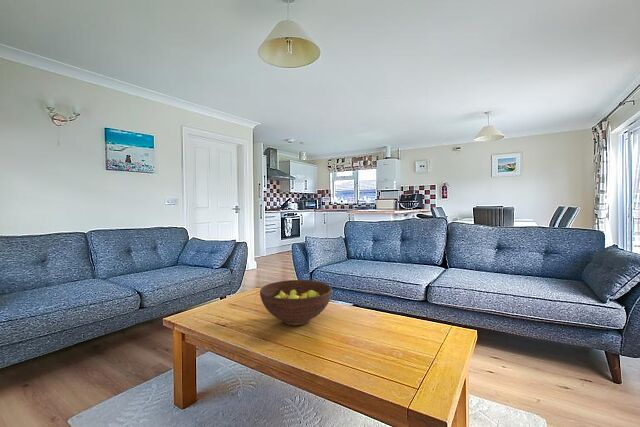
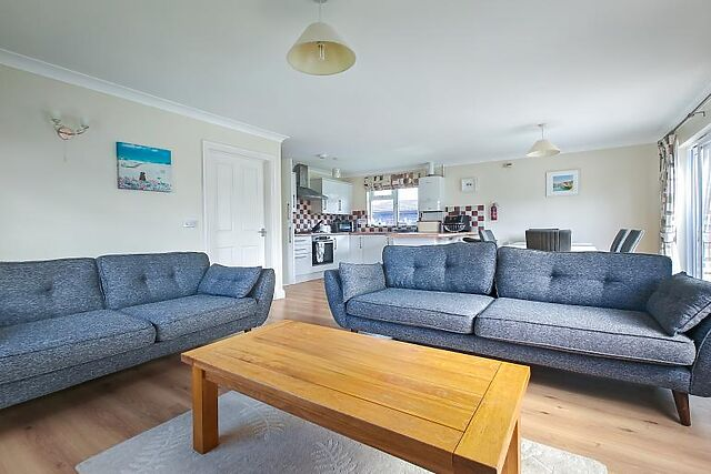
- fruit bowl [259,279,333,326]
